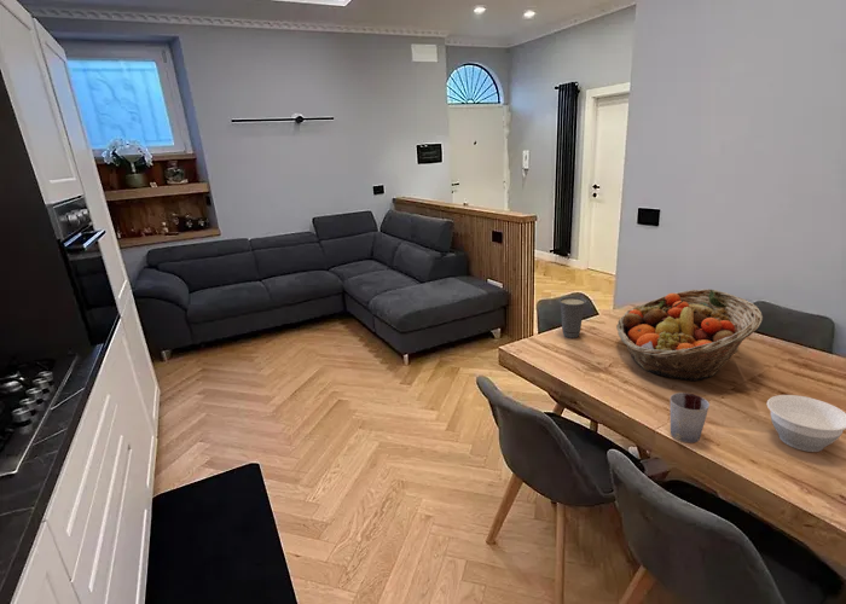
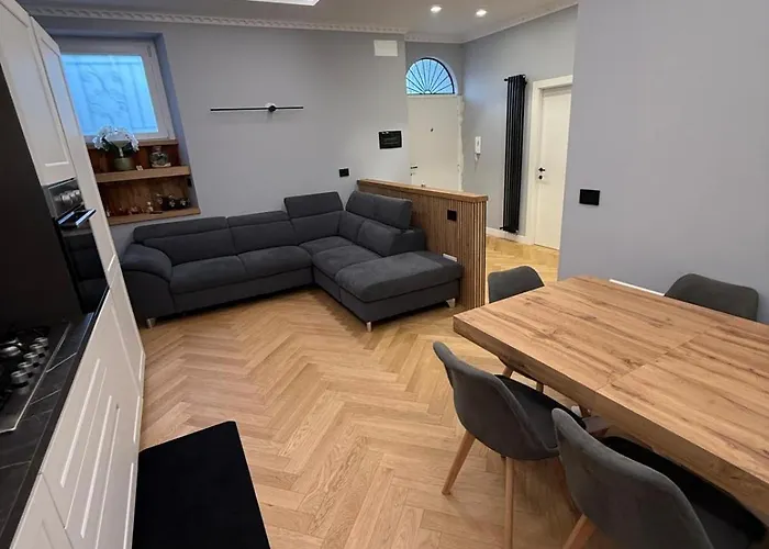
- bowl [766,394,846,453]
- cup [557,295,589,339]
- cup [670,391,711,445]
- fruit basket [615,288,764,383]
